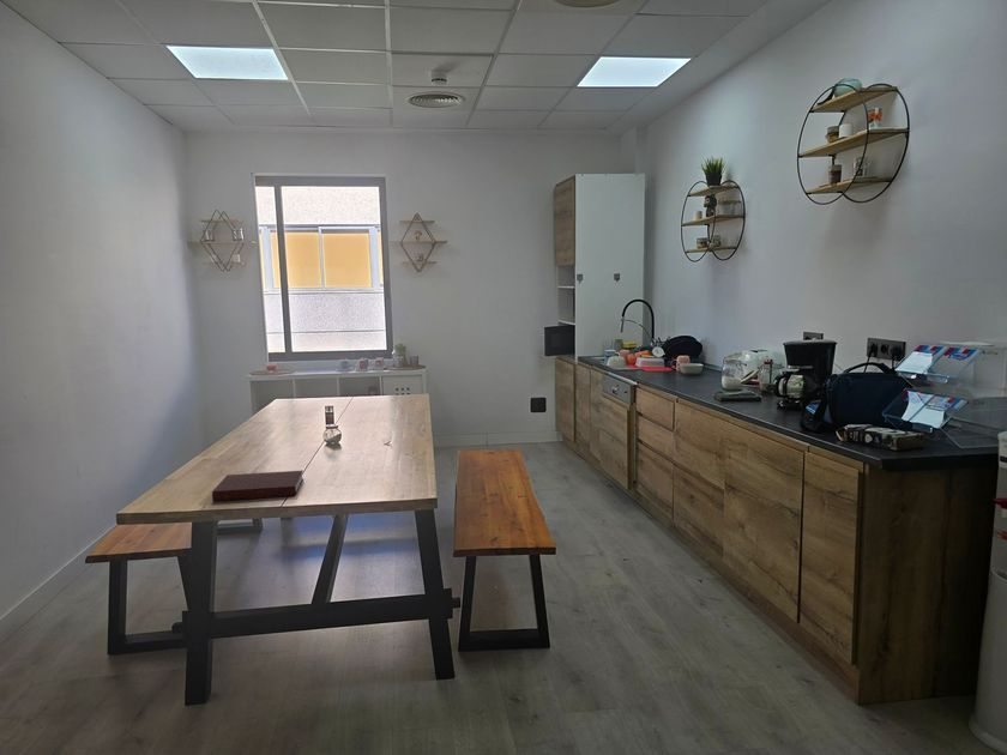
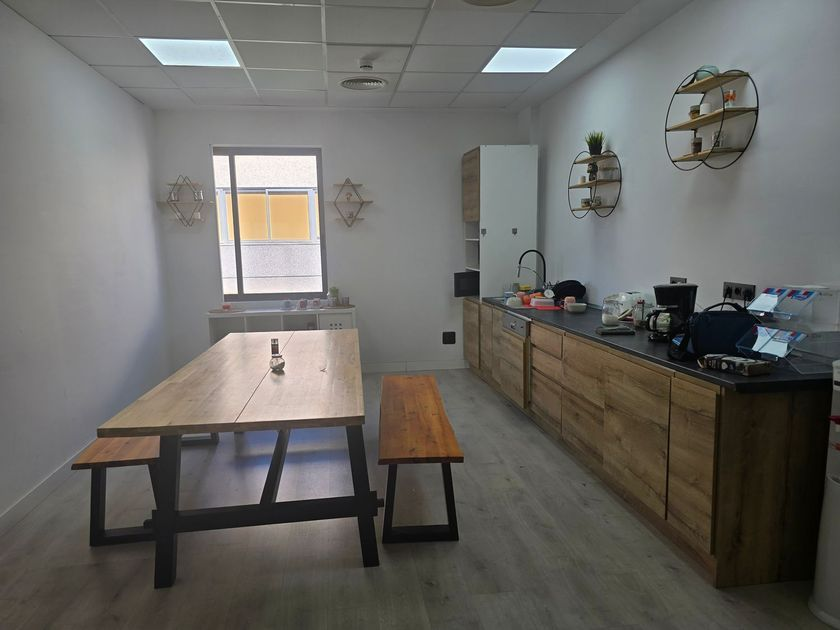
- notebook [211,470,304,502]
